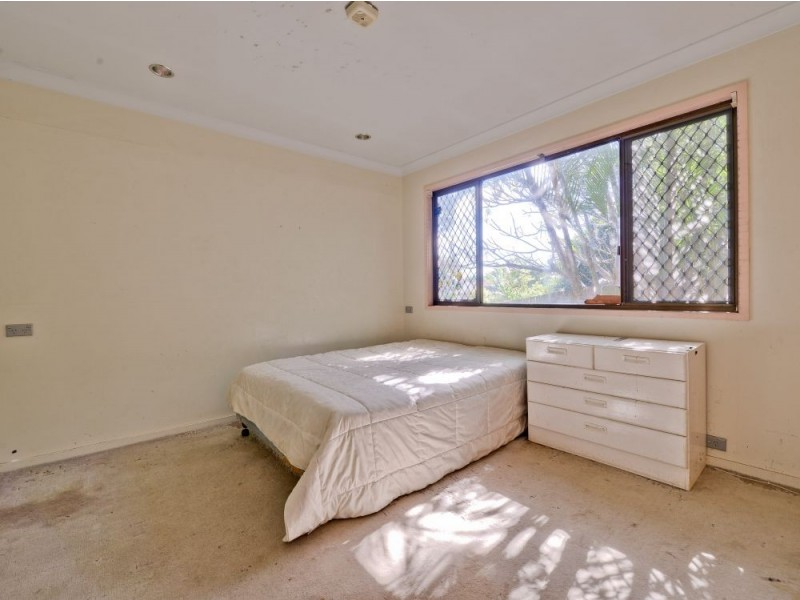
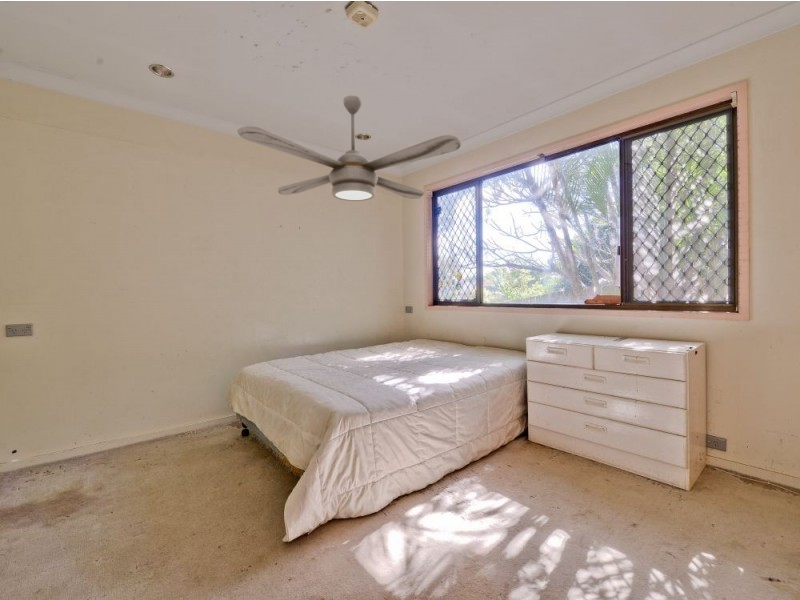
+ ceiling fan [236,95,462,202]
